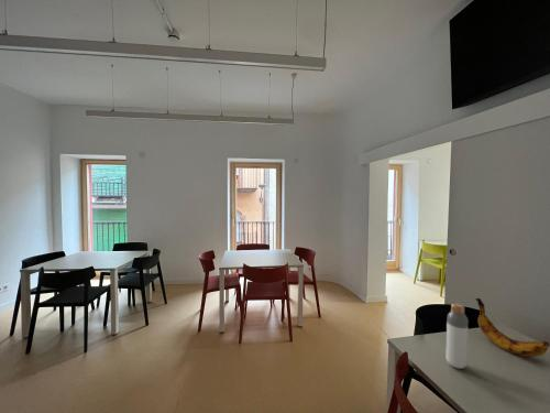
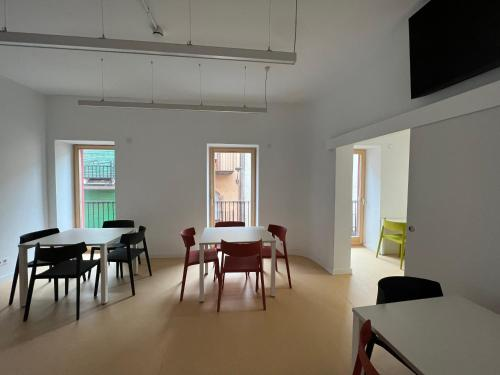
- bottle [444,303,470,370]
- banana [474,297,550,358]
